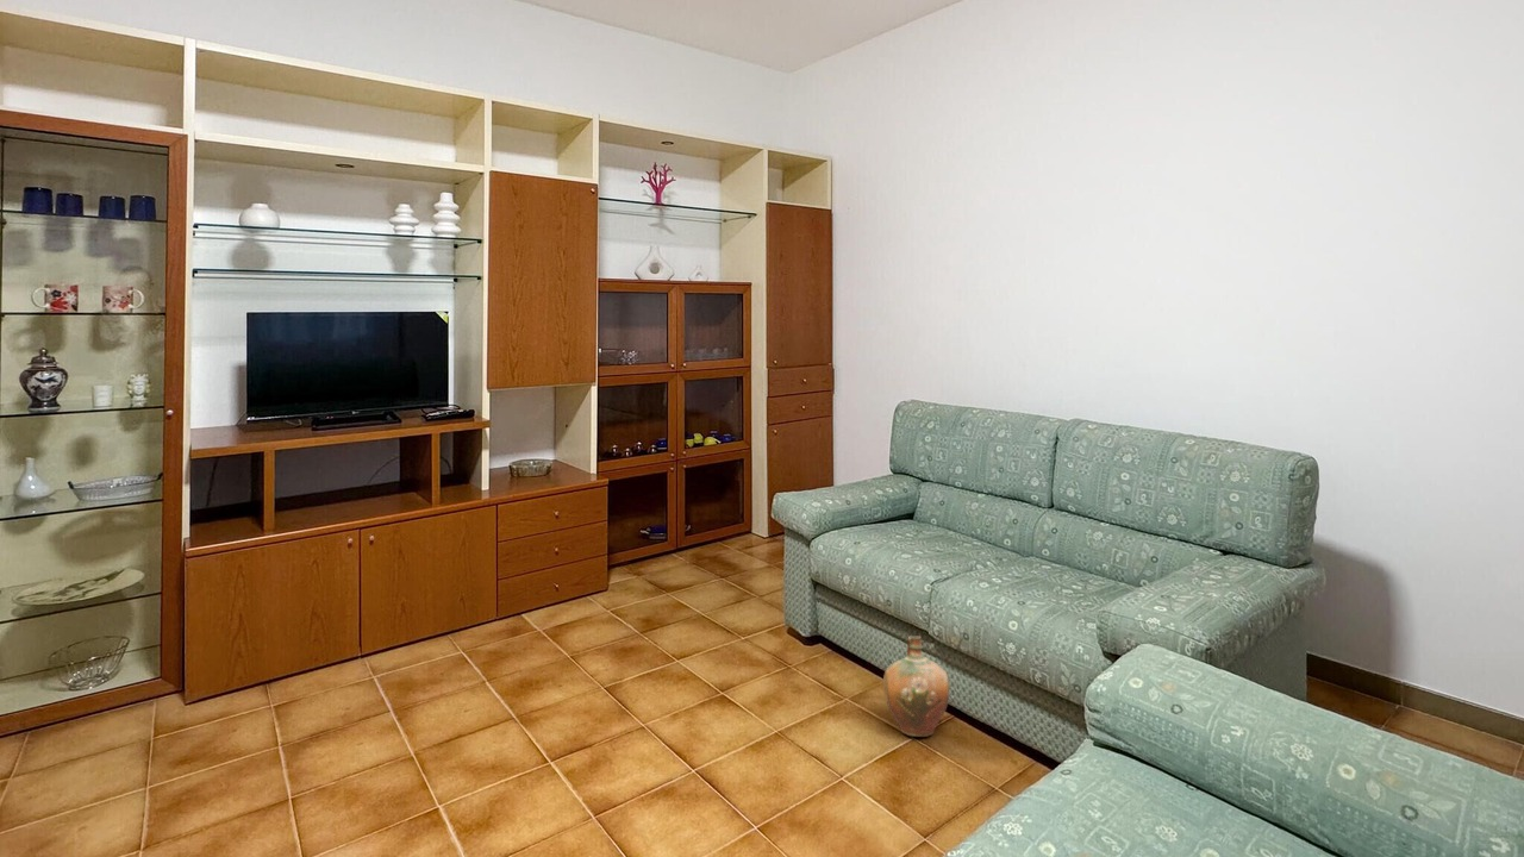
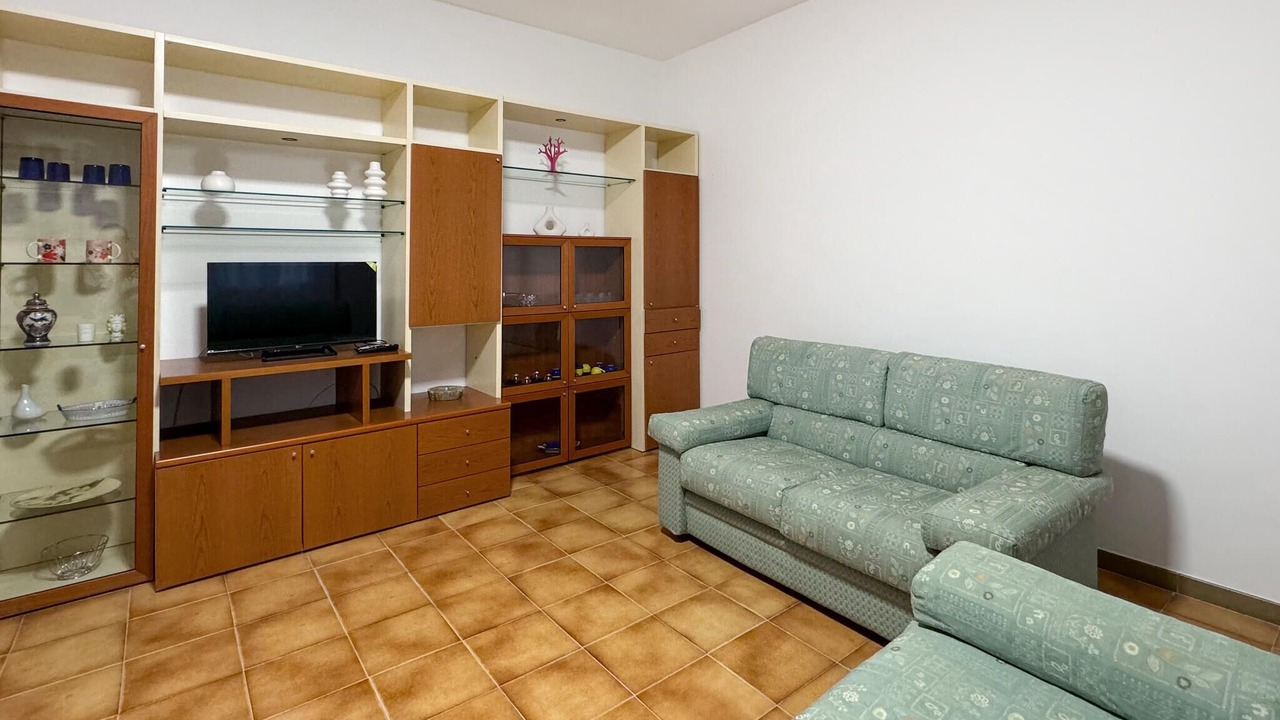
- ceramic jug [882,634,950,738]
